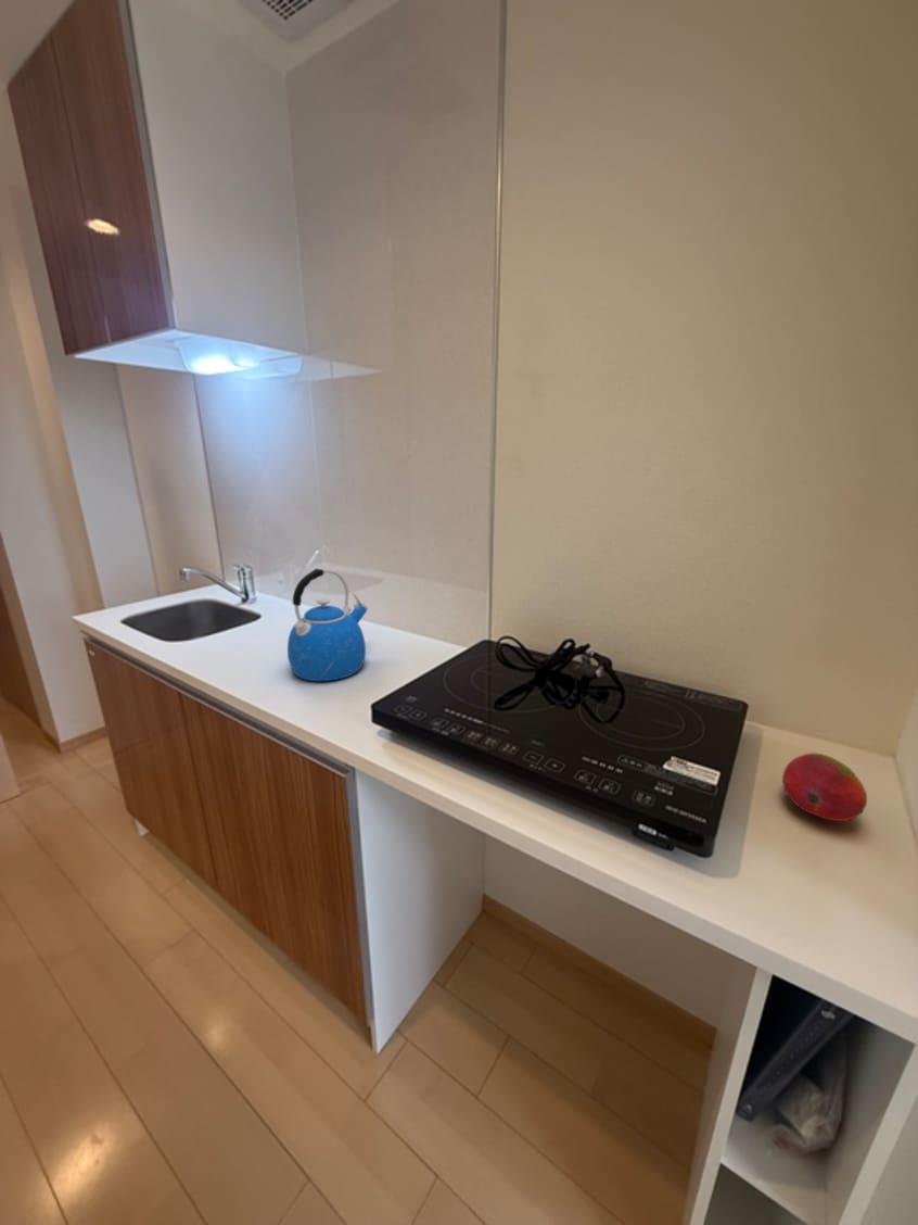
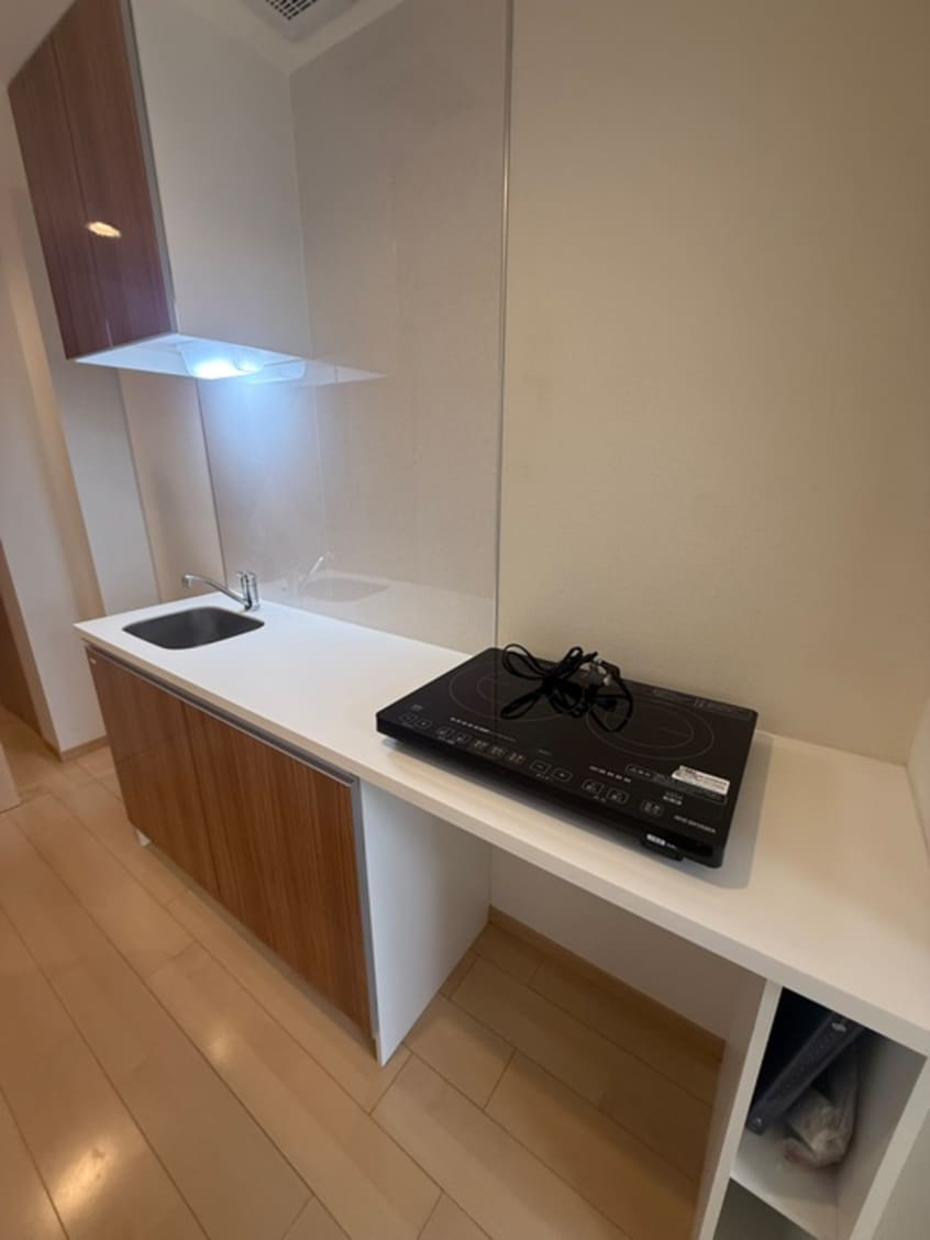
- fruit [781,753,868,822]
- kettle [286,567,369,682]
